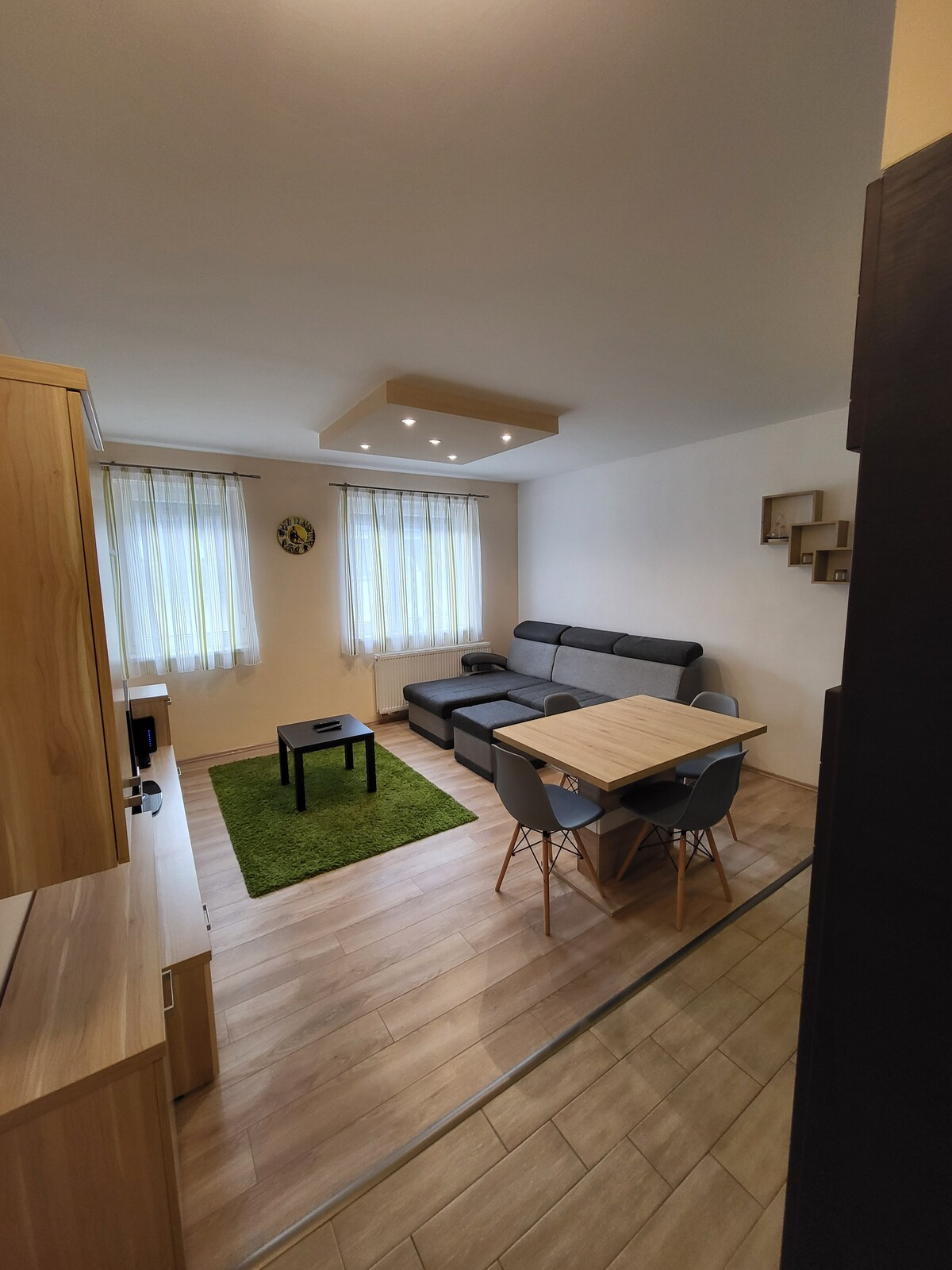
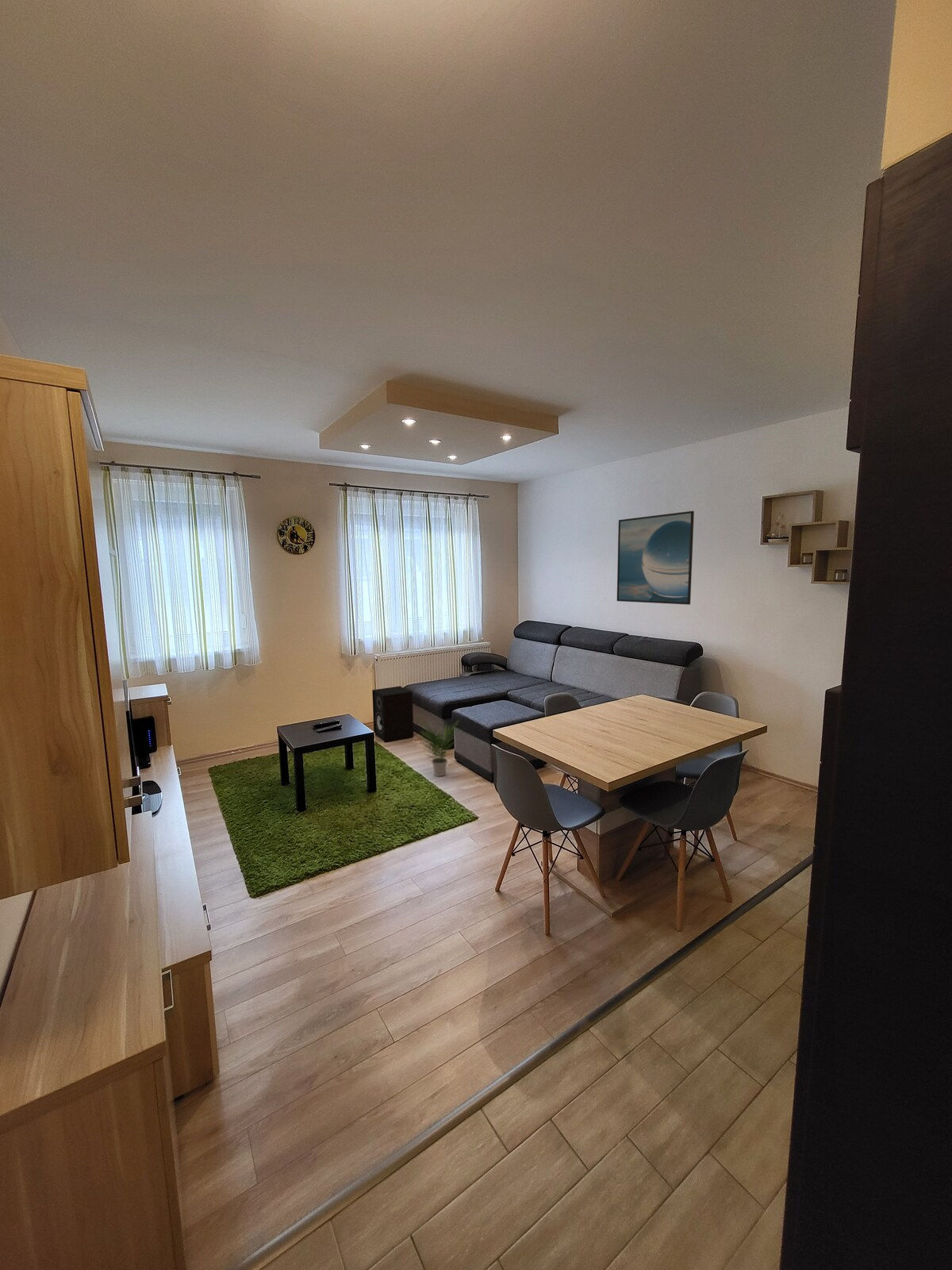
+ speaker [371,686,414,743]
+ potted plant [417,716,463,777]
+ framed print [616,510,695,606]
